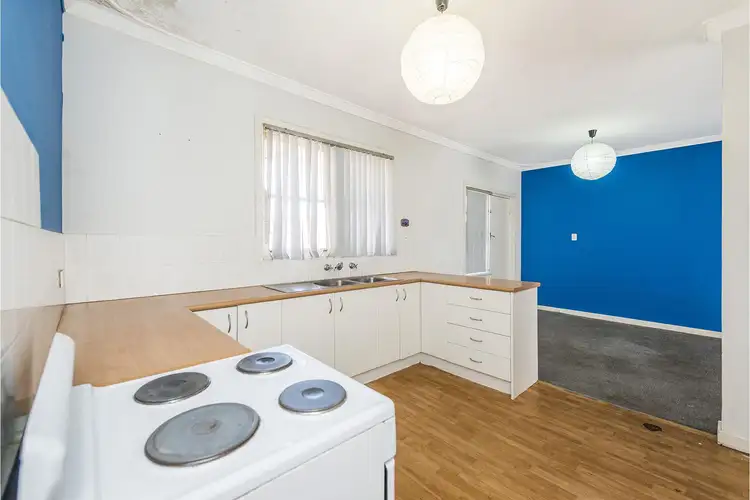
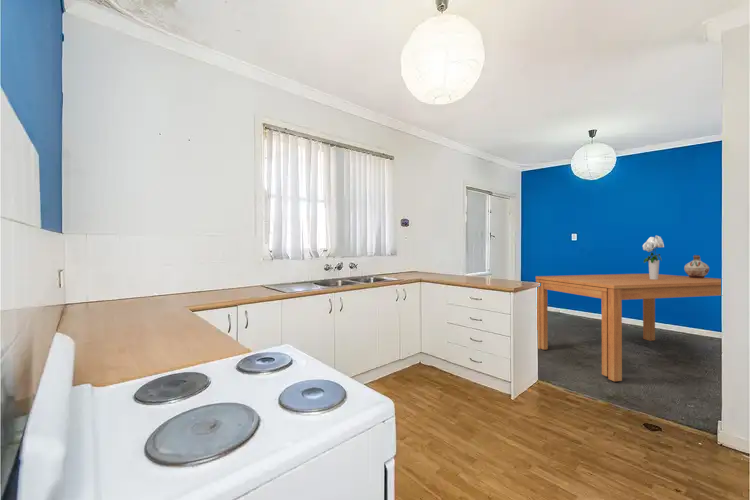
+ ceramic jug [683,254,710,278]
+ bouquet [642,235,665,279]
+ dining table [535,273,722,382]
